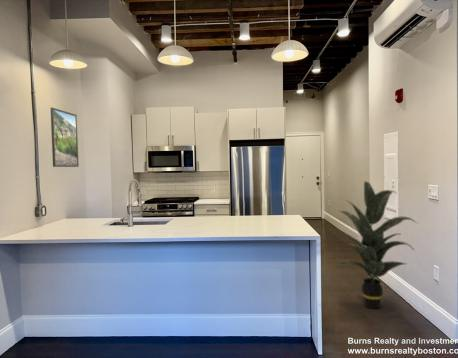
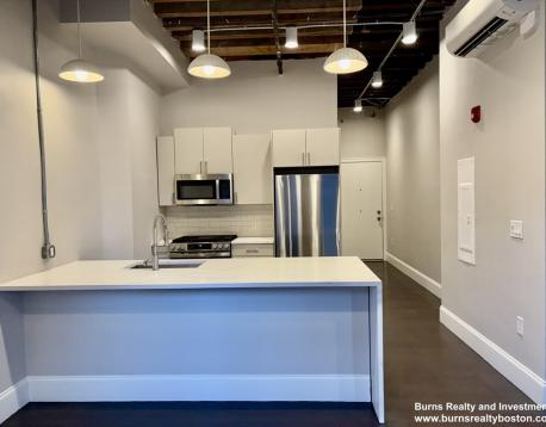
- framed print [50,107,80,168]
- indoor plant [335,180,420,310]
